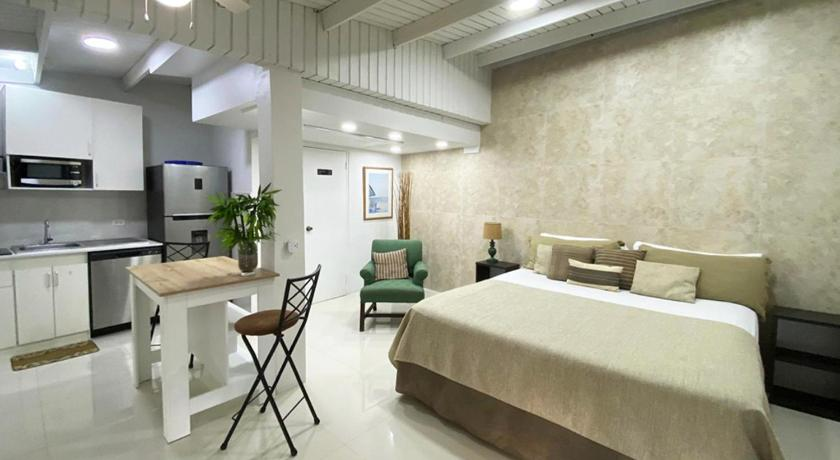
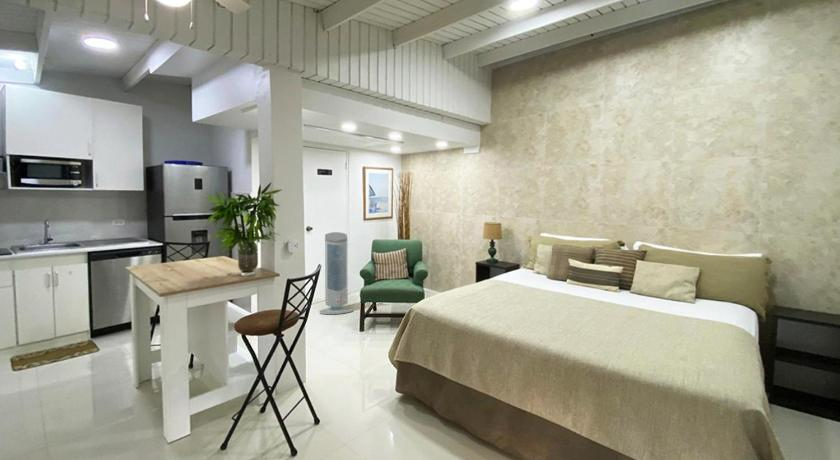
+ air purifier [319,231,354,315]
